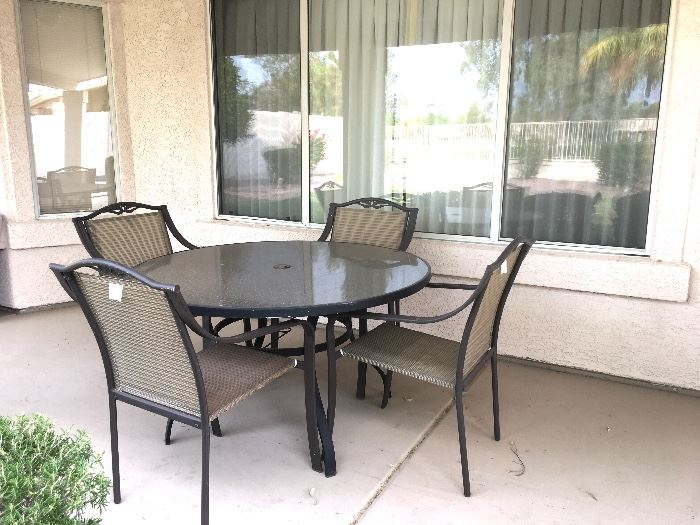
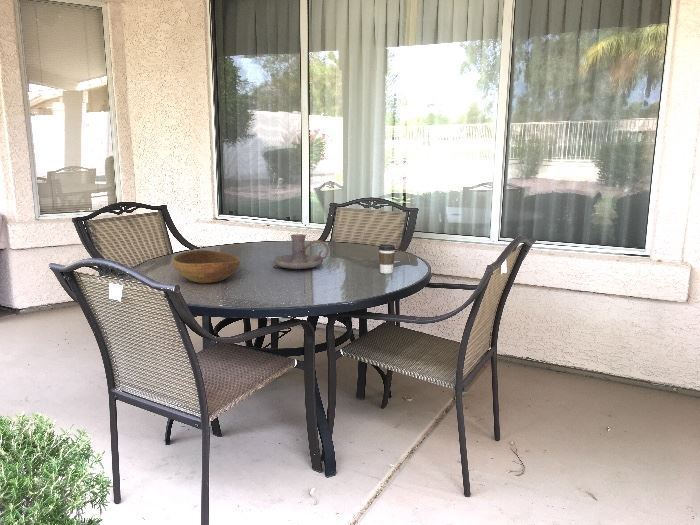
+ candle holder [273,233,330,270]
+ bowl [172,249,241,284]
+ coffee cup [378,243,396,274]
